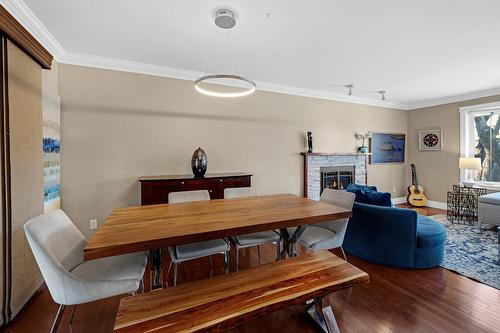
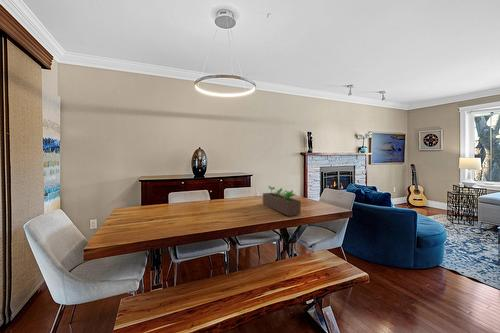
+ succulent planter [262,185,302,217]
